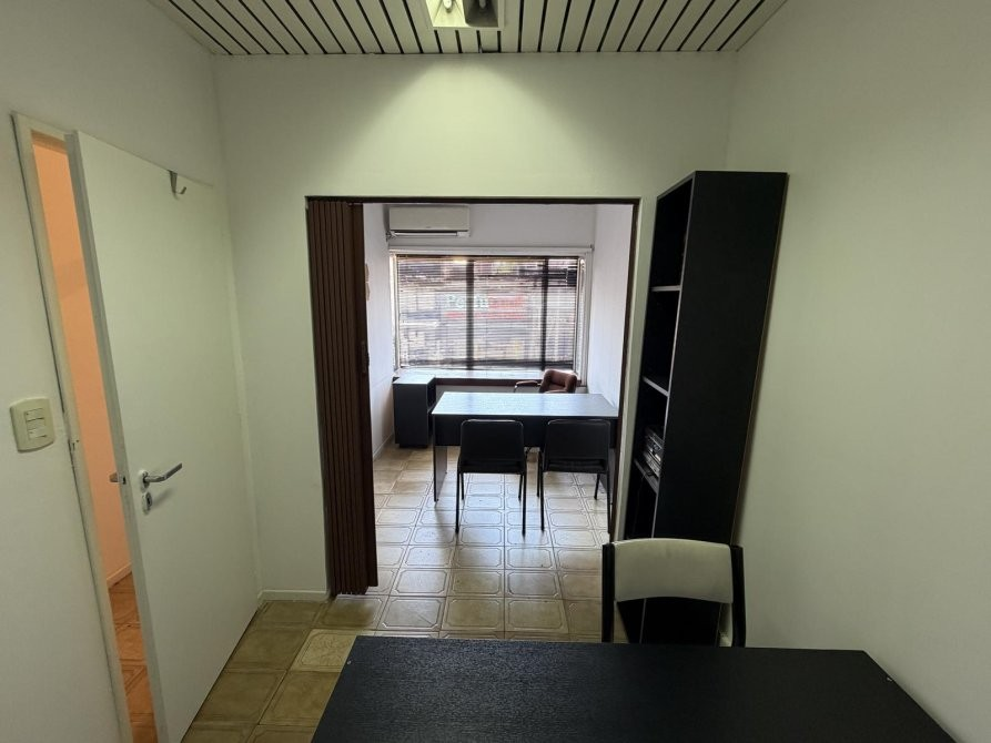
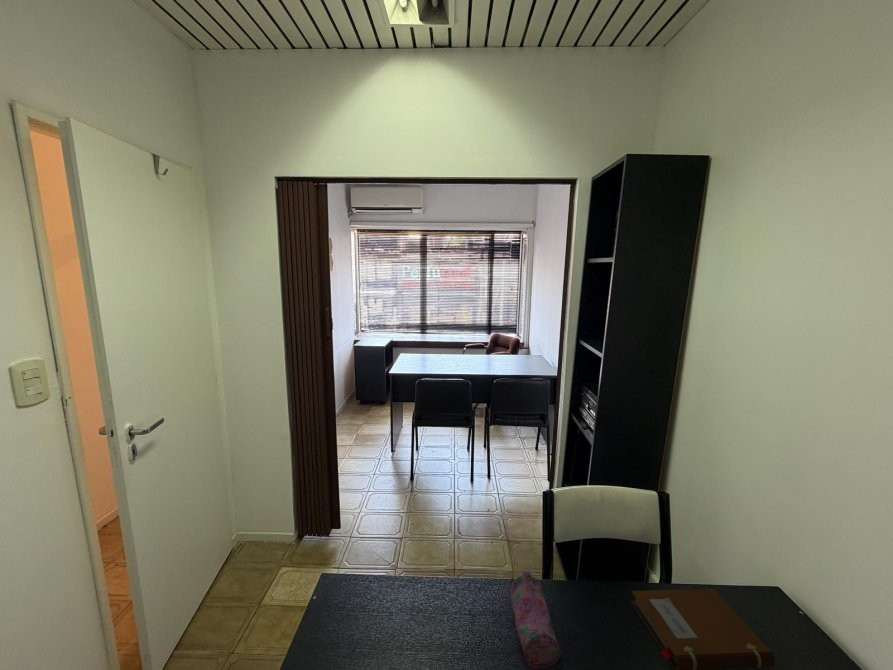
+ pencil case [508,570,562,670]
+ notebook [630,588,776,670]
